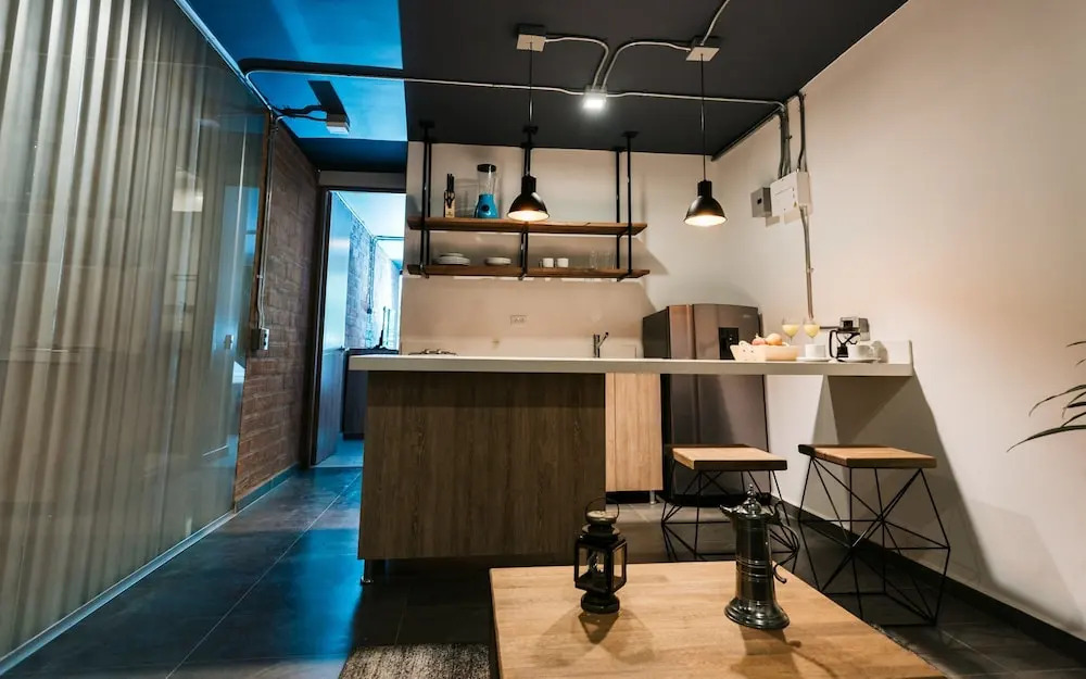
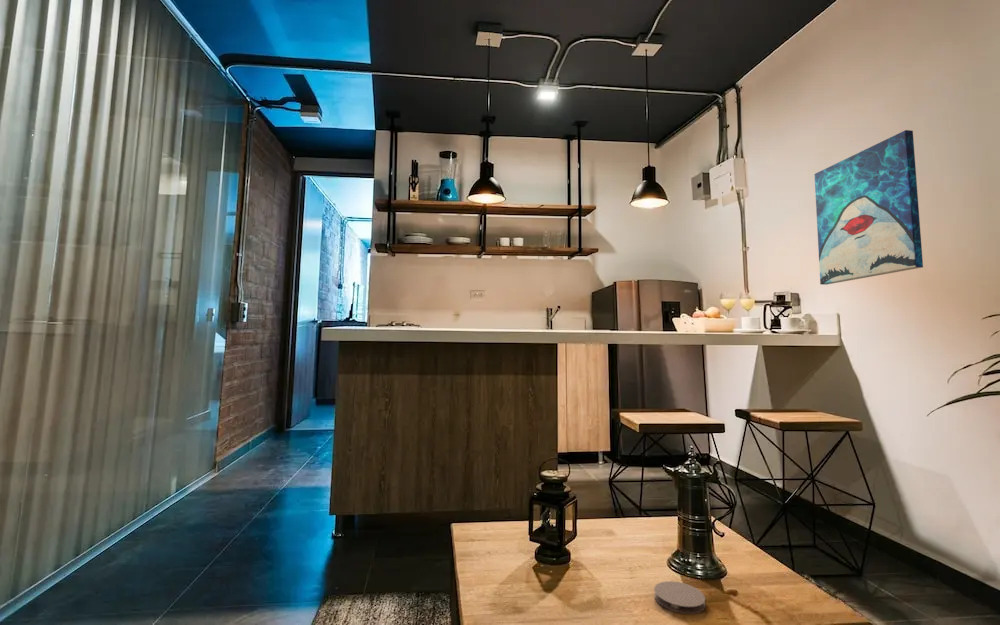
+ coaster [653,580,707,615]
+ wall art [813,129,924,286]
